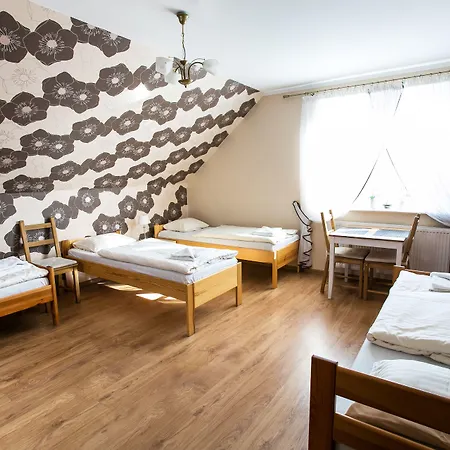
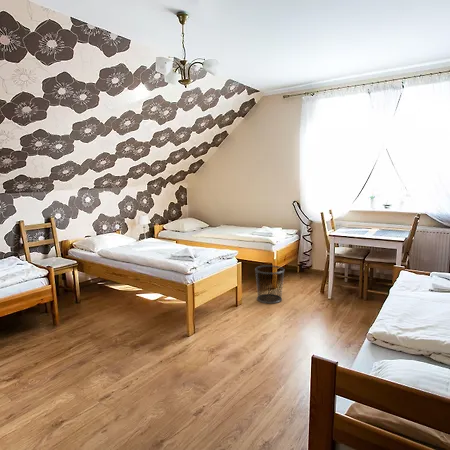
+ waste bin [254,264,286,304]
